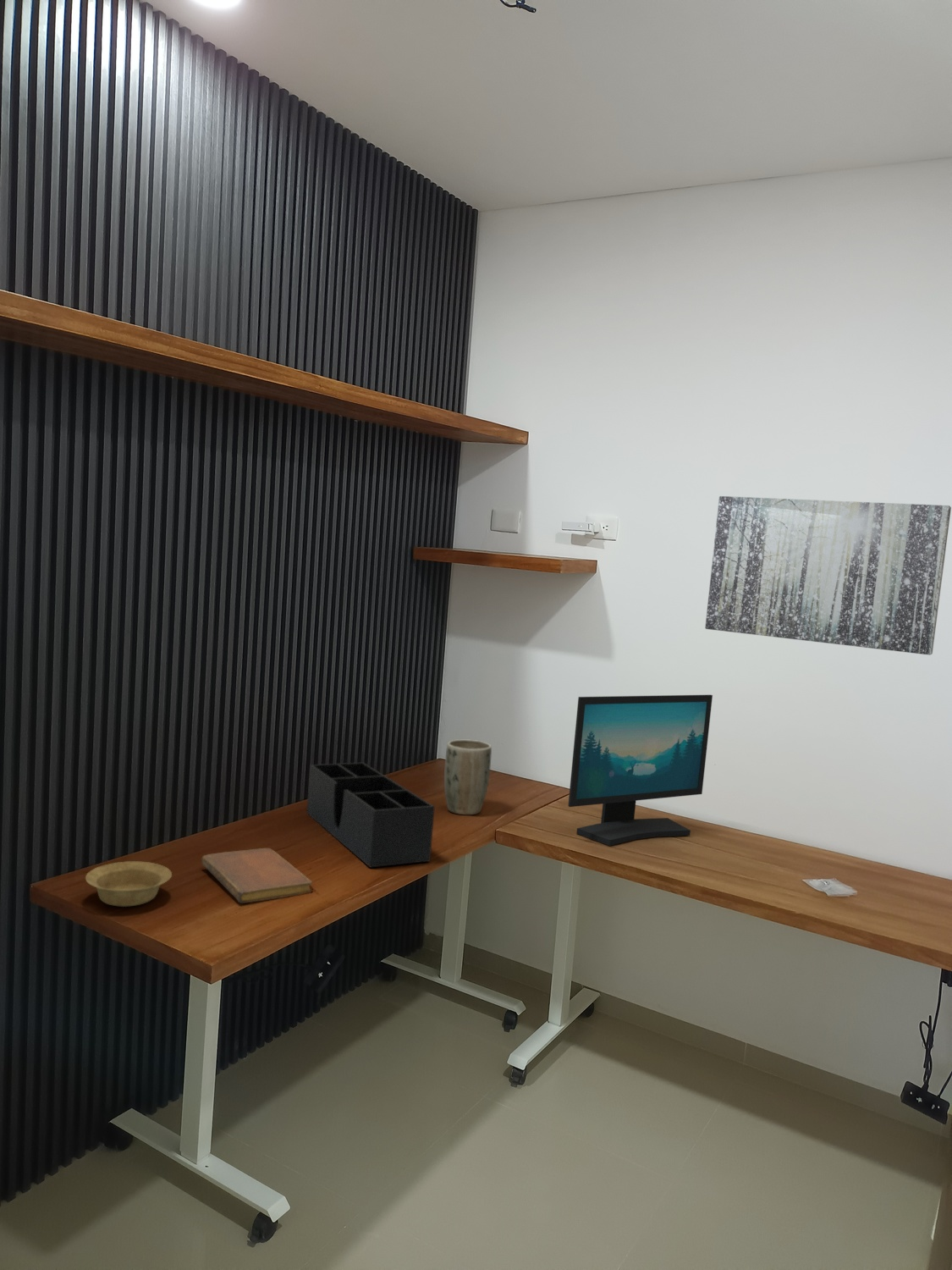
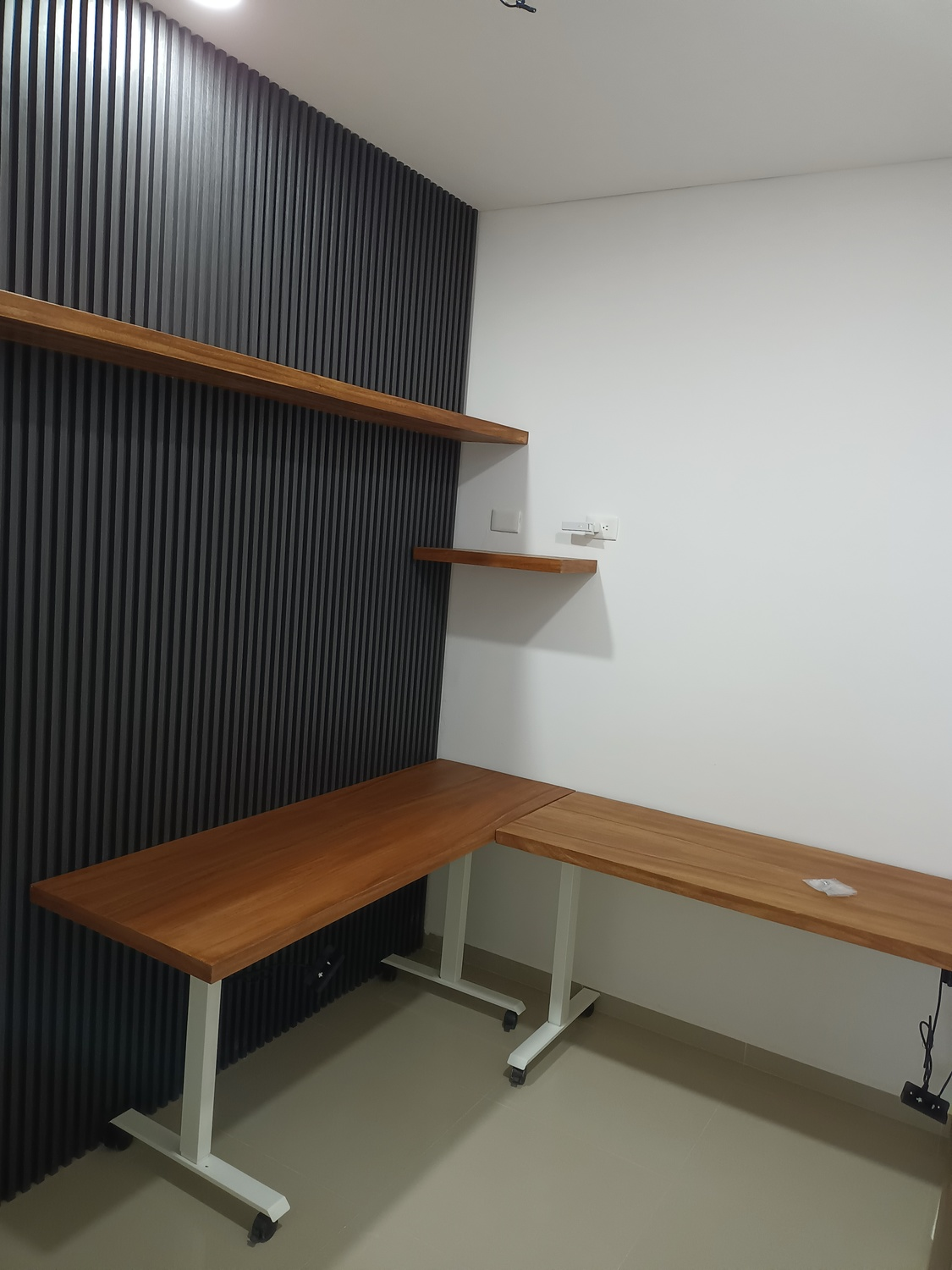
- notebook [201,848,313,904]
- bowl [85,861,173,908]
- plant pot [443,739,493,815]
- wall art [705,495,952,656]
- desk organizer [306,762,436,868]
- computer monitor [567,694,713,847]
